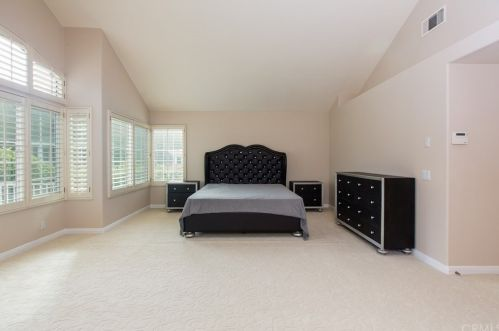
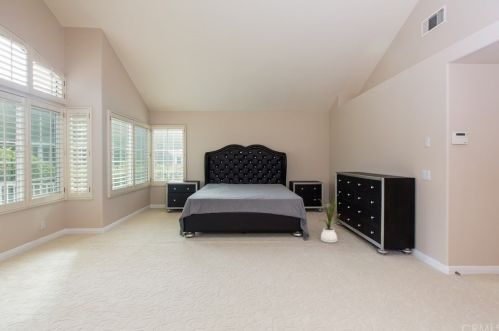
+ house plant [318,194,340,244]
